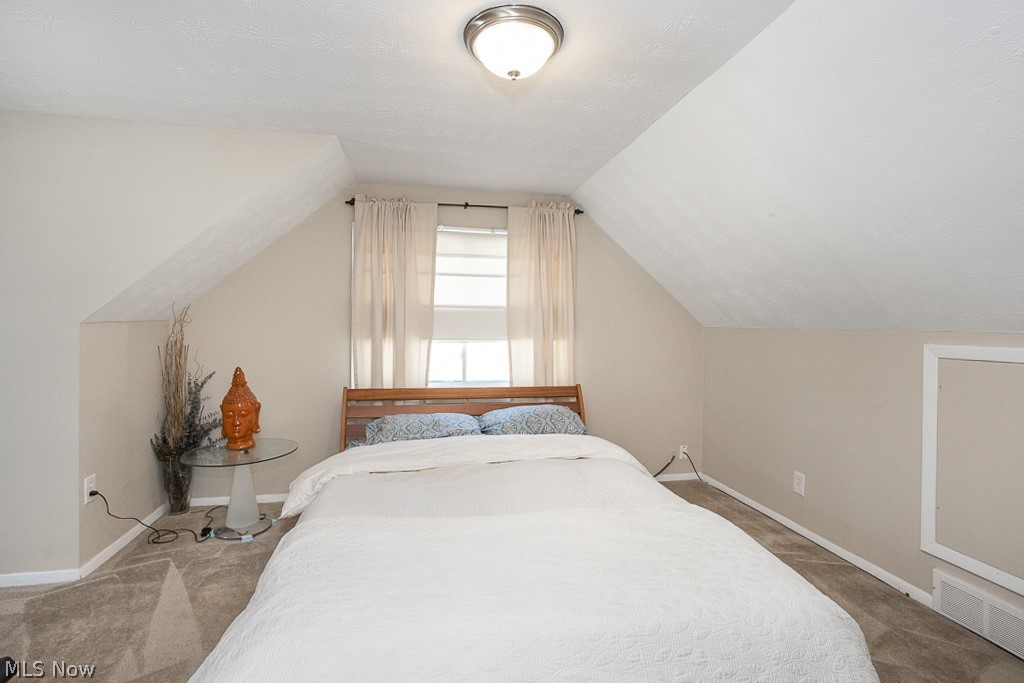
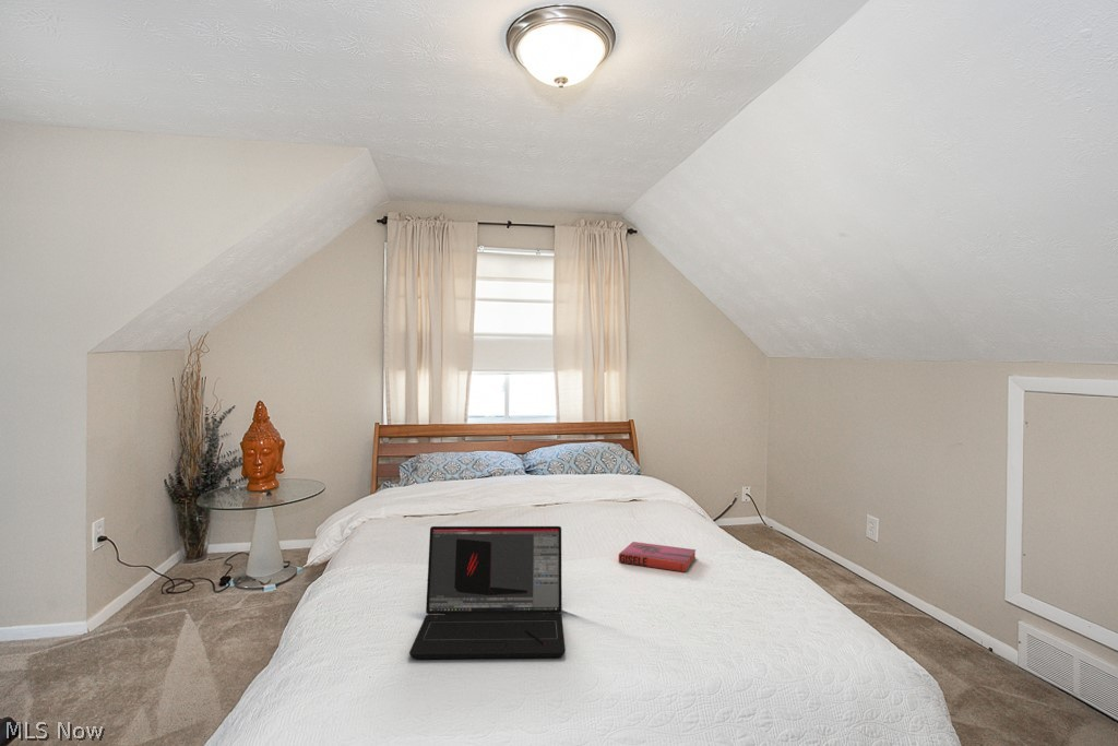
+ hardback book [618,541,697,573]
+ laptop [408,525,567,660]
